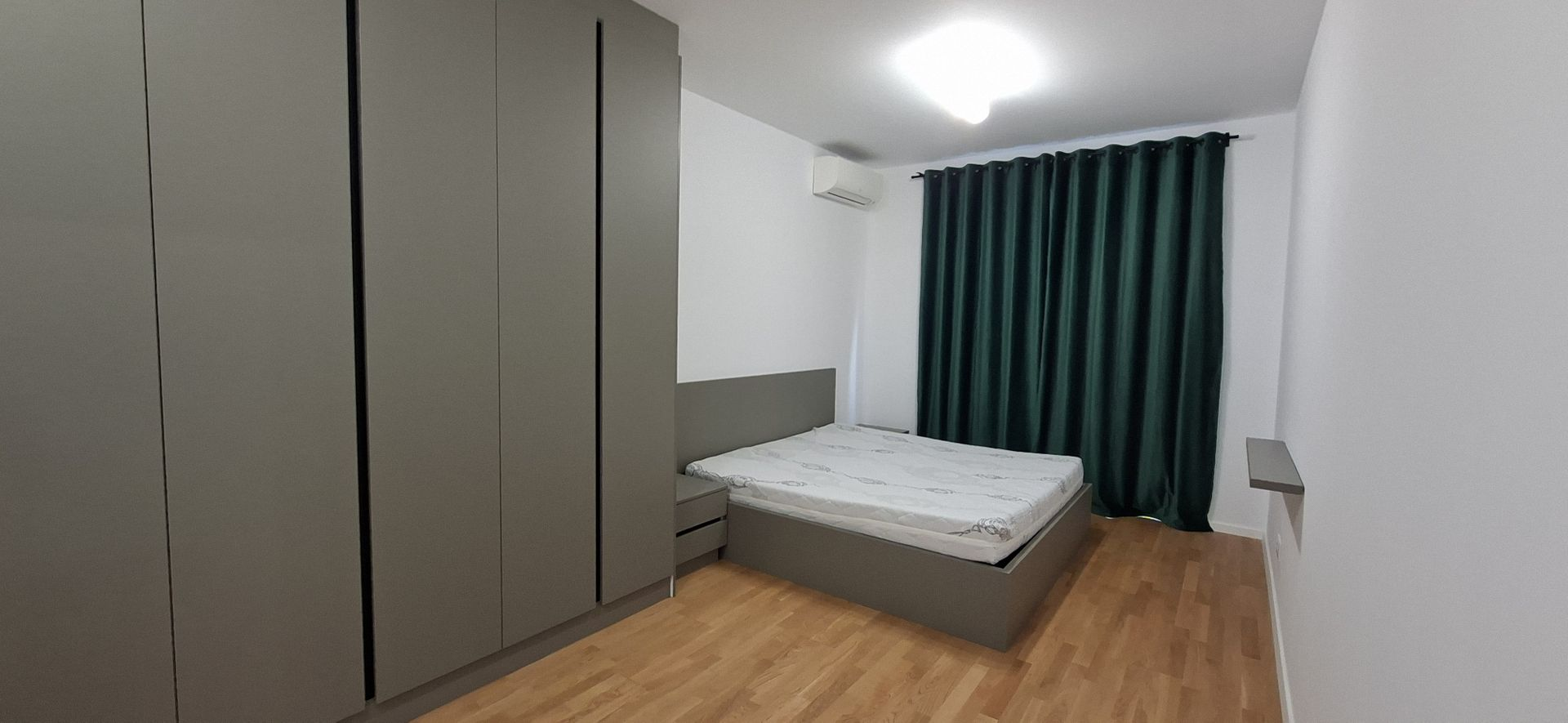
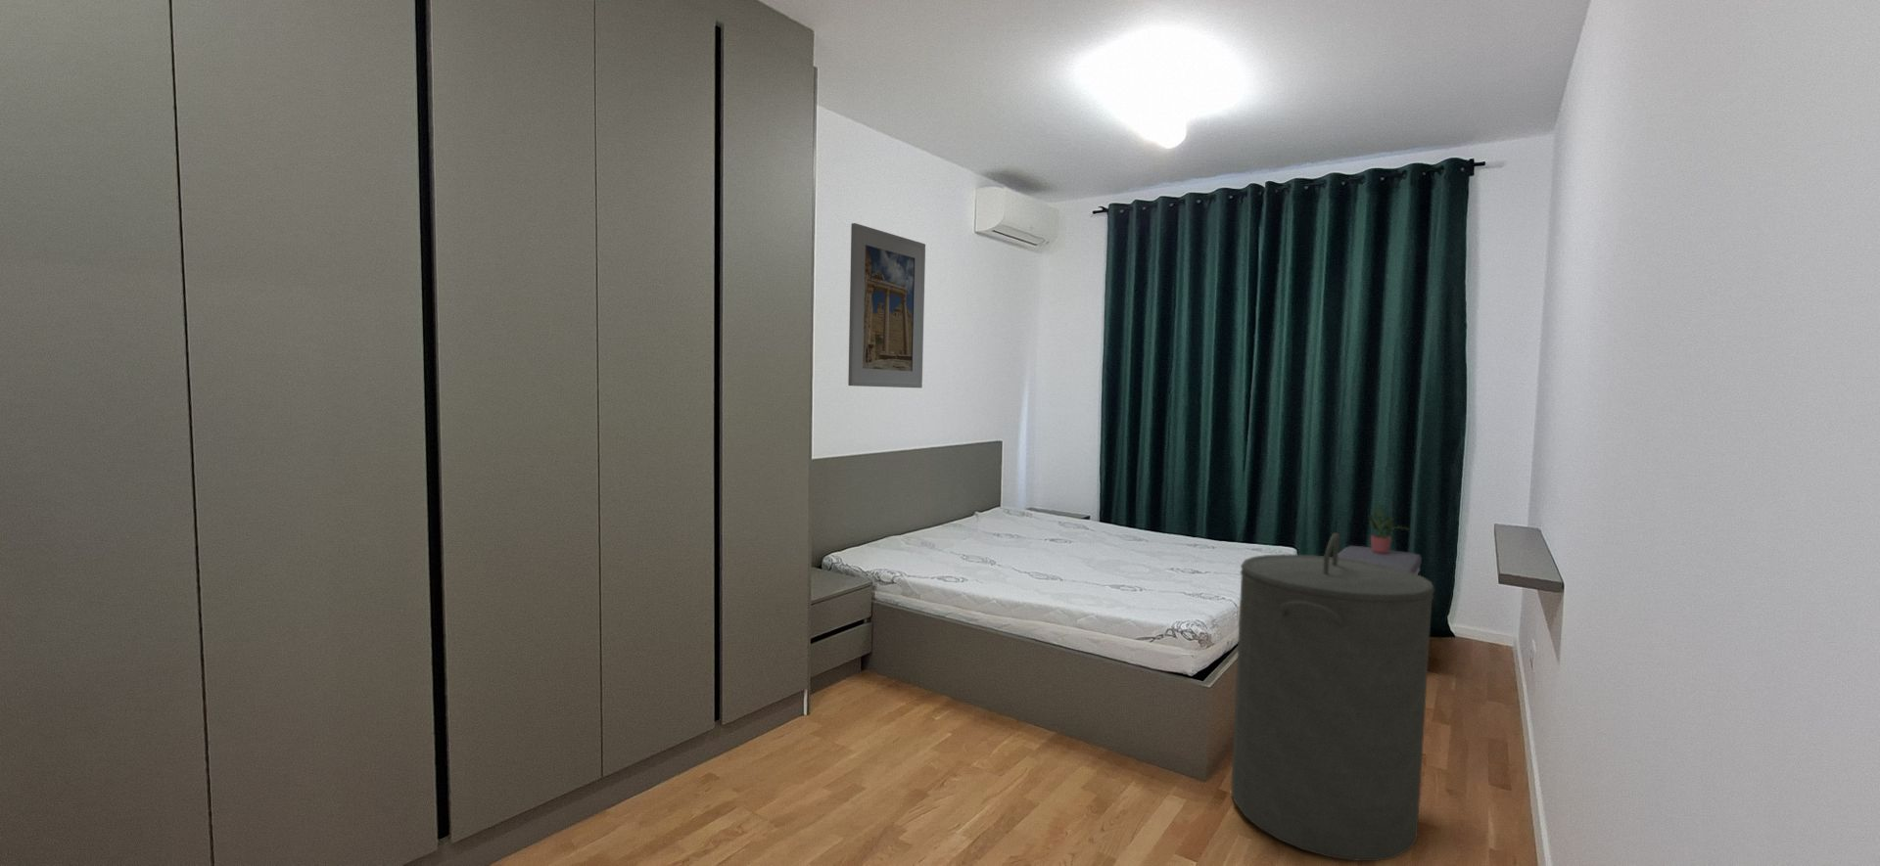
+ bench [1338,545,1423,575]
+ potted plant [1368,503,1411,553]
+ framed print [846,222,927,388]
+ laundry hamper [1230,532,1435,862]
